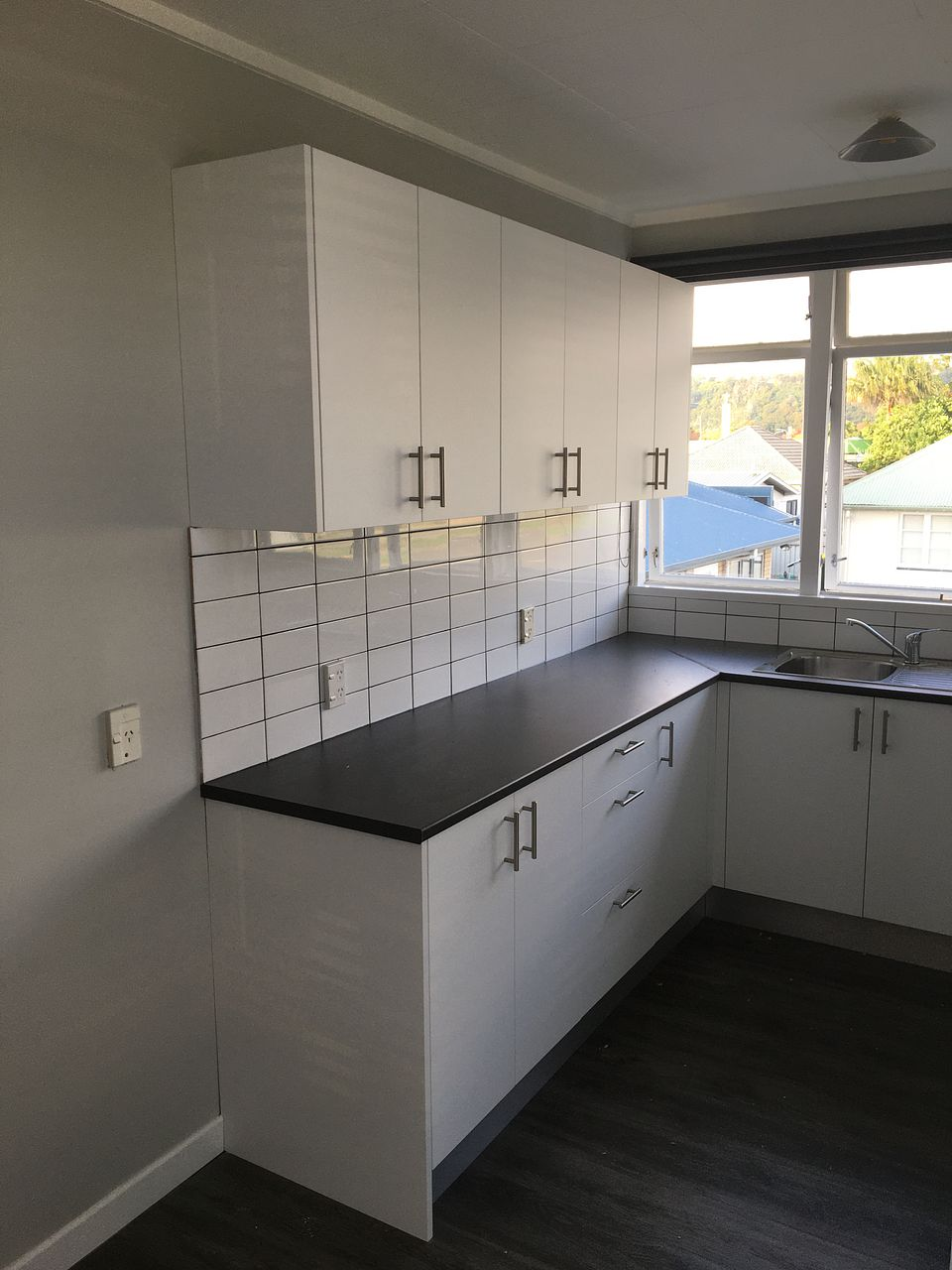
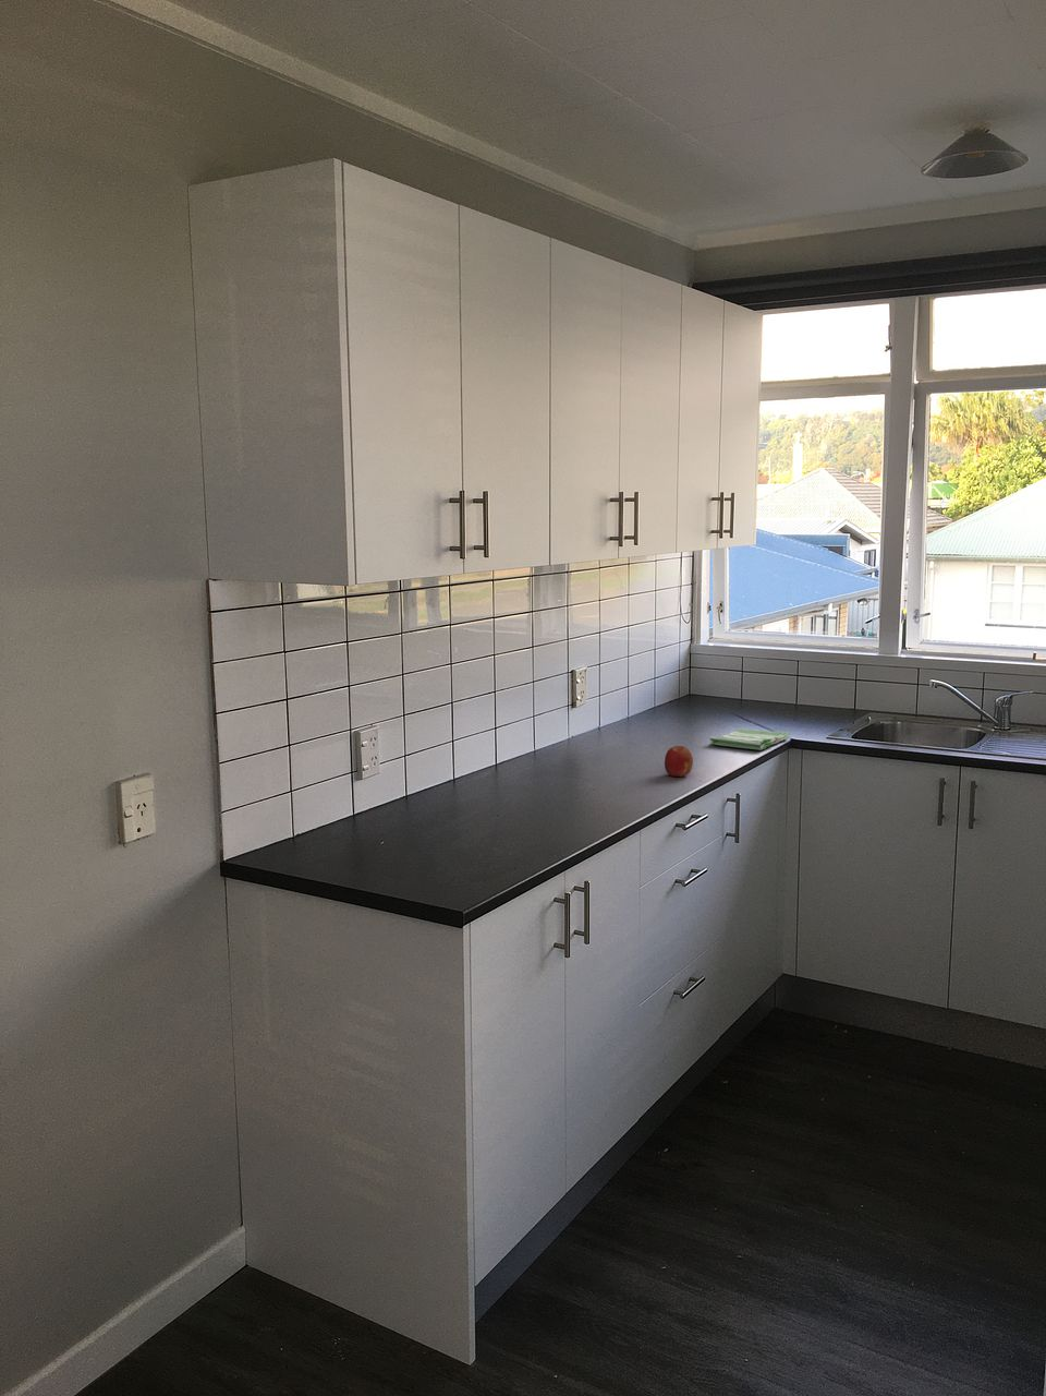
+ fruit [664,745,694,777]
+ dish towel [709,728,790,752]
